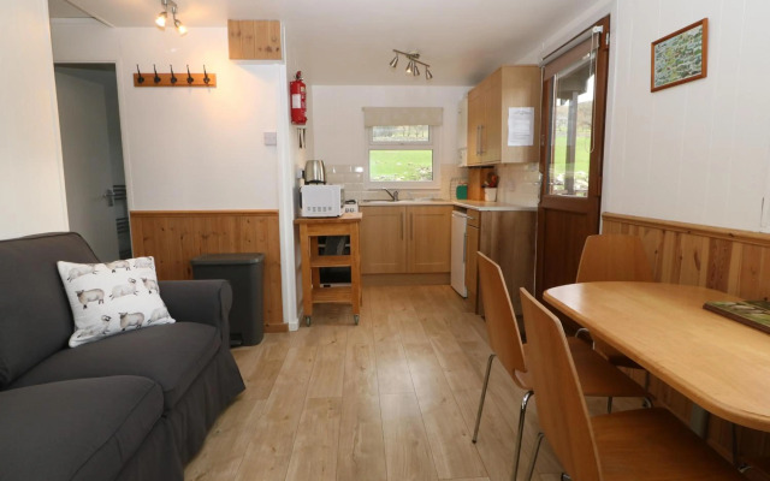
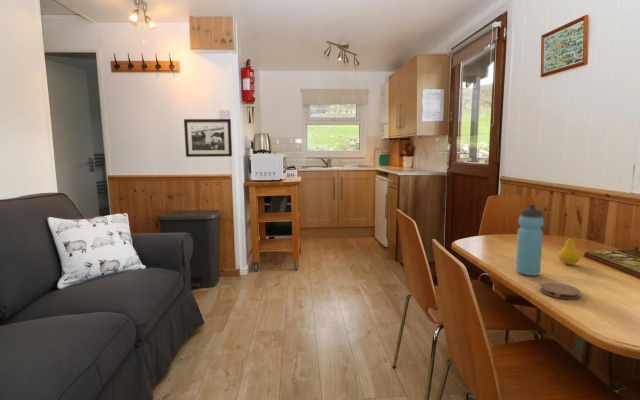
+ water bottle [515,203,545,277]
+ fruit [557,232,582,266]
+ coaster [539,281,582,300]
+ picture frame [183,118,233,158]
